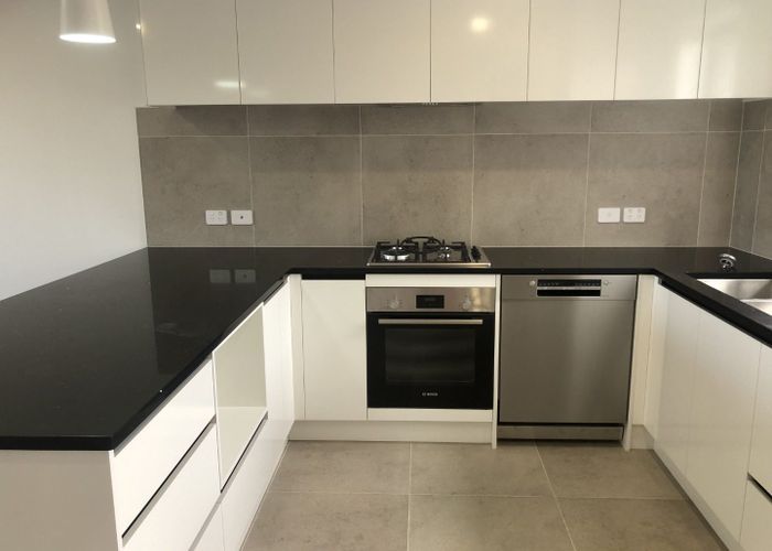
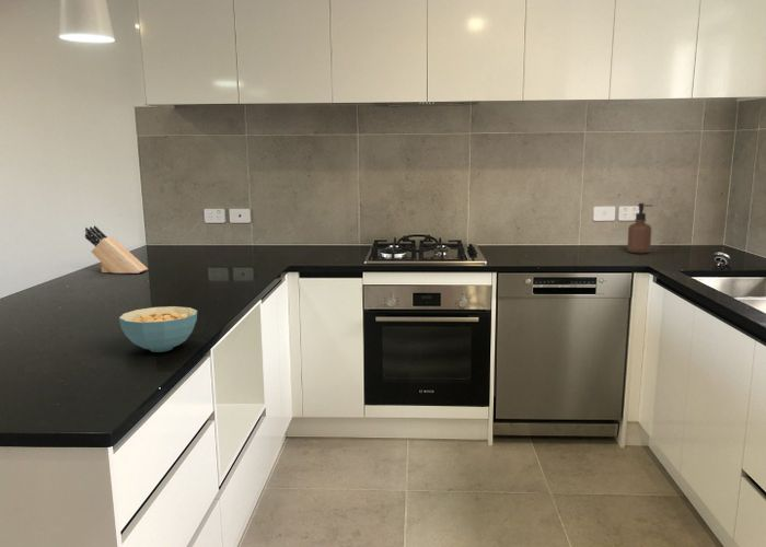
+ soap dispenser [626,202,653,254]
+ cereal bowl [118,305,198,353]
+ knife block [84,224,149,275]
